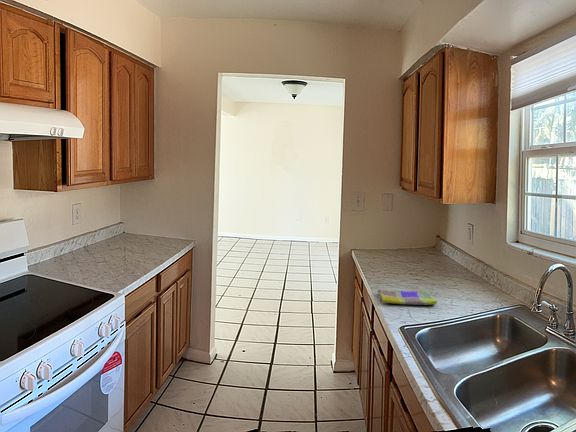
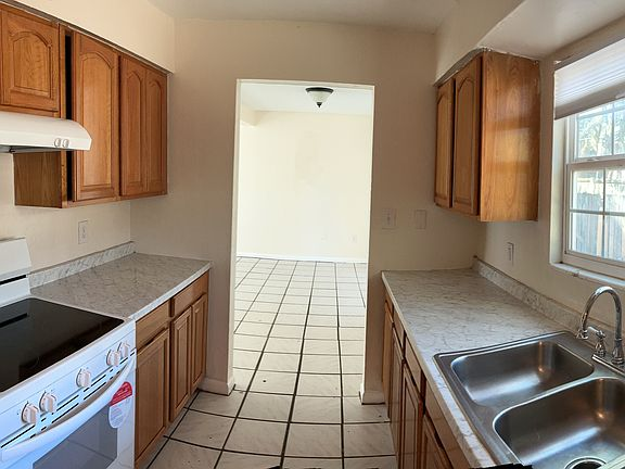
- dish towel [376,288,438,306]
